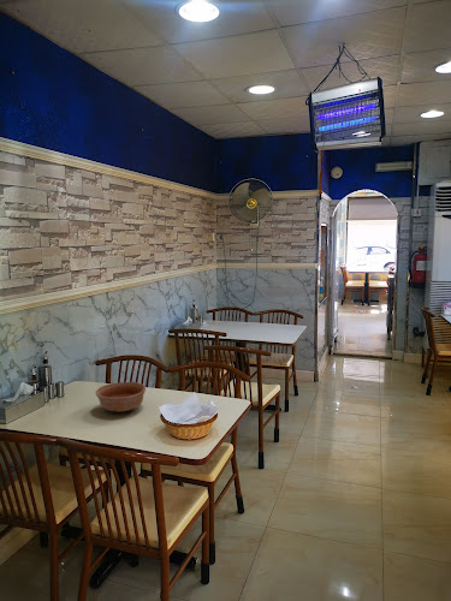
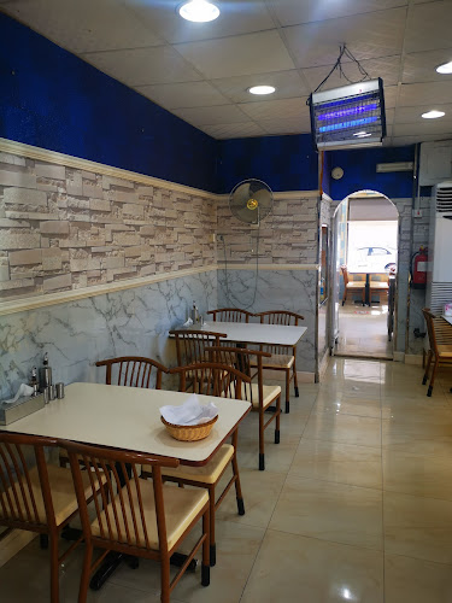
- bowl [95,381,147,413]
